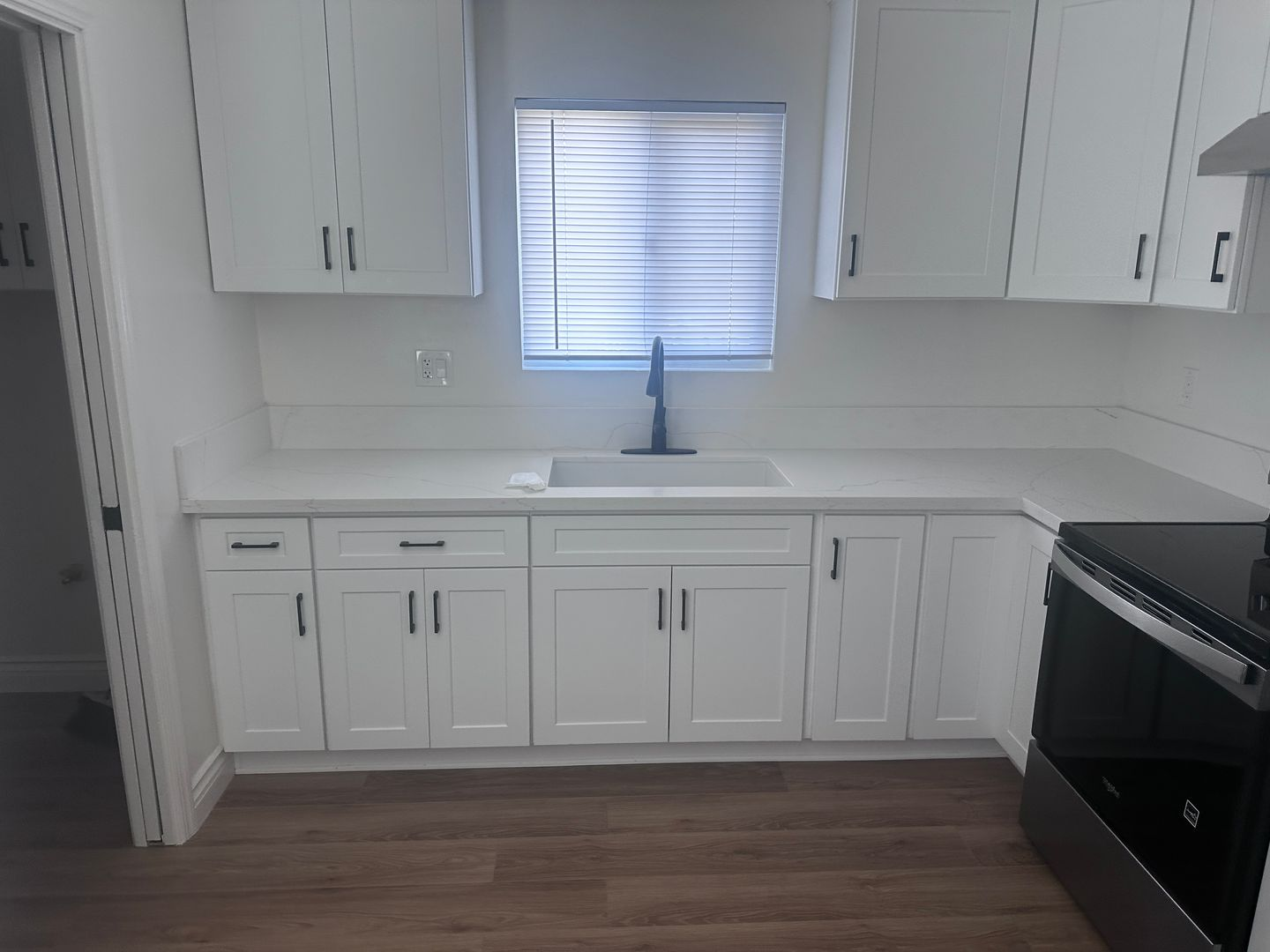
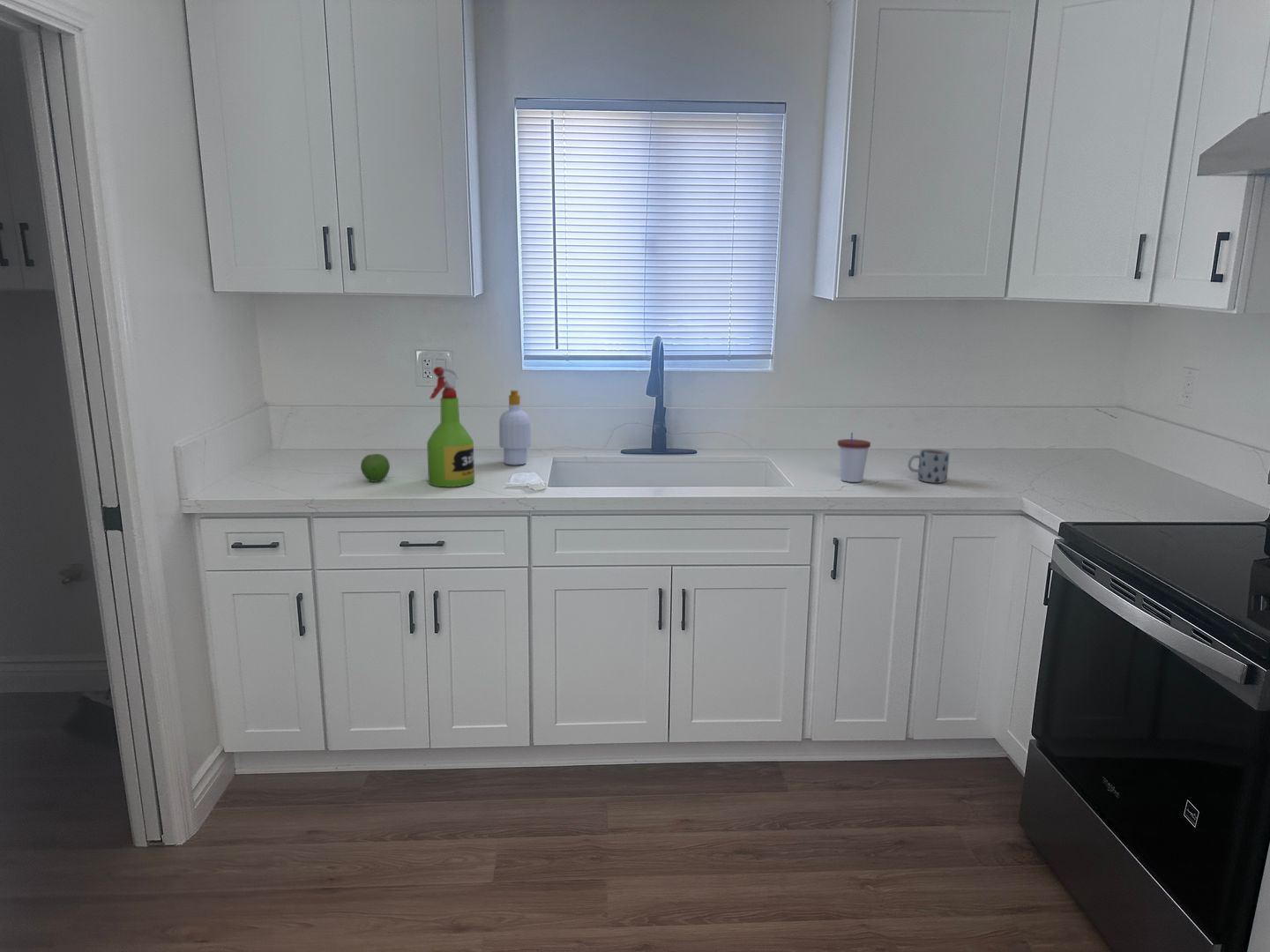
+ cup [836,432,871,483]
+ spray bottle [426,366,475,487]
+ soap bottle [498,390,532,466]
+ mug [907,448,950,484]
+ fruit [360,453,391,483]
